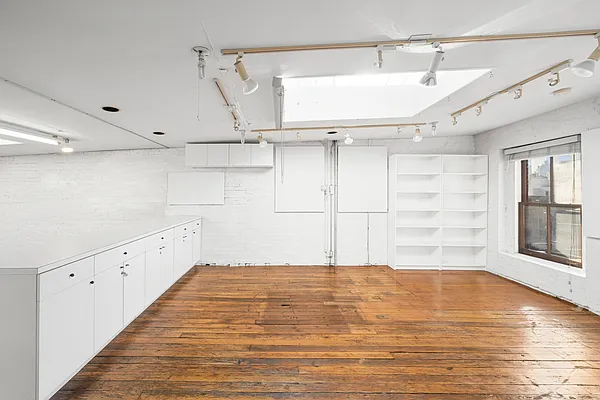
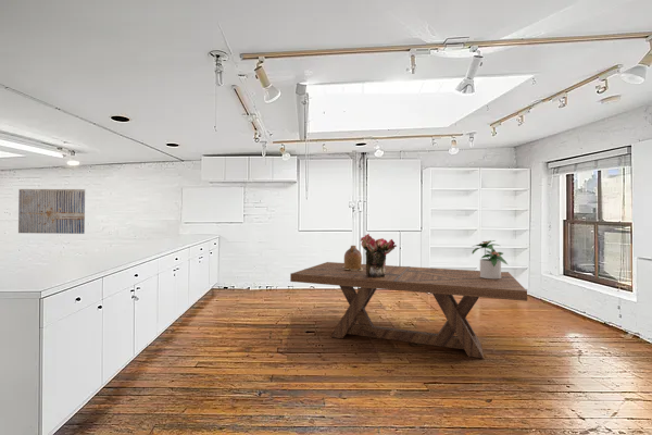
+ potted plant [472,239,510,279]
+ bouquet [360,233,398,277]
+ wall art [17,188,86,235]
+ ceramic jug [342,245,363,271]
+ dining table [289,261,528,359]
